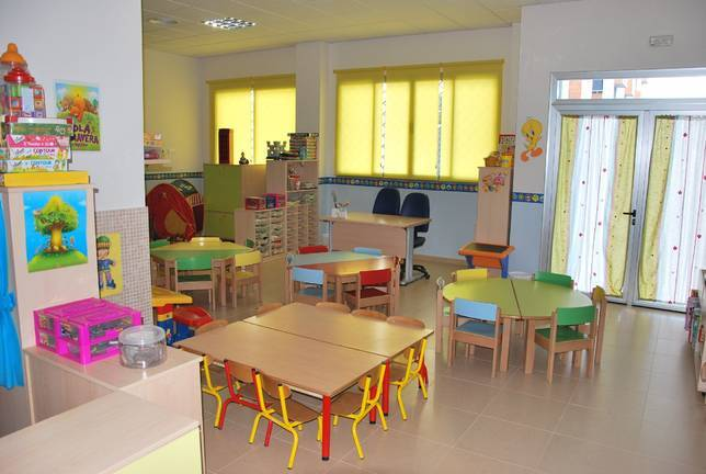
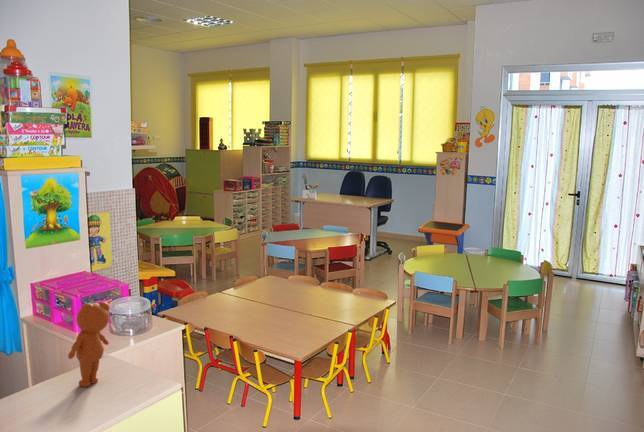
+ teddy bear [67,300,111,388]
